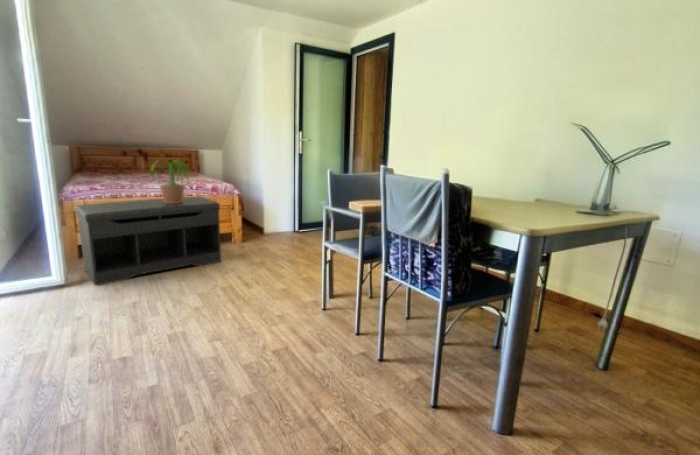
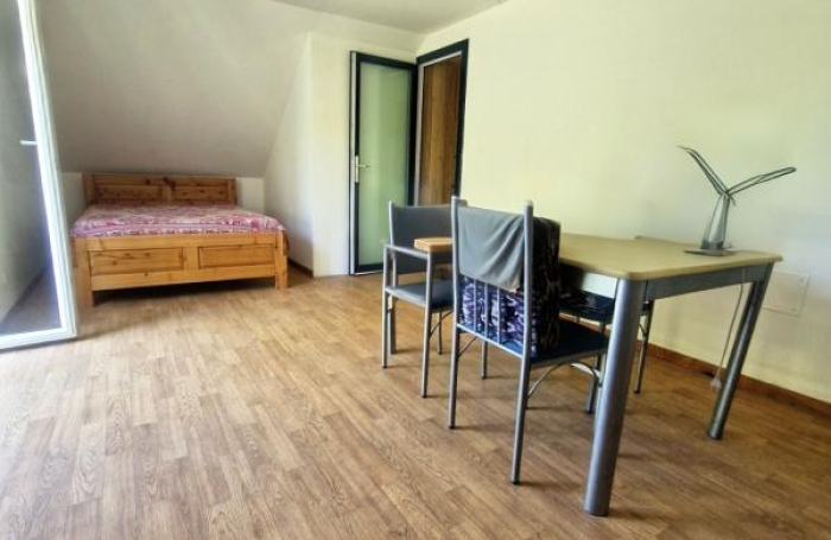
- potted plant [144,158,197,203]
- bench [74,195,222,287]
